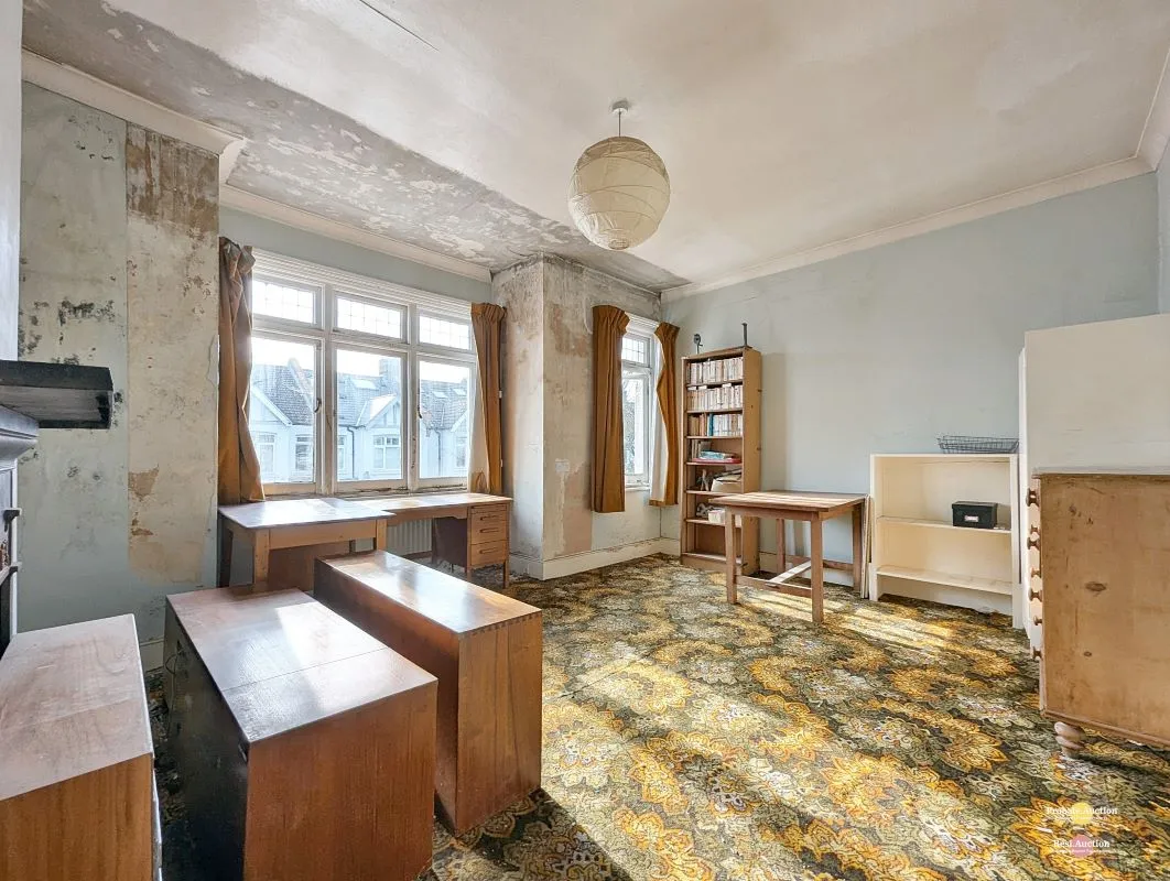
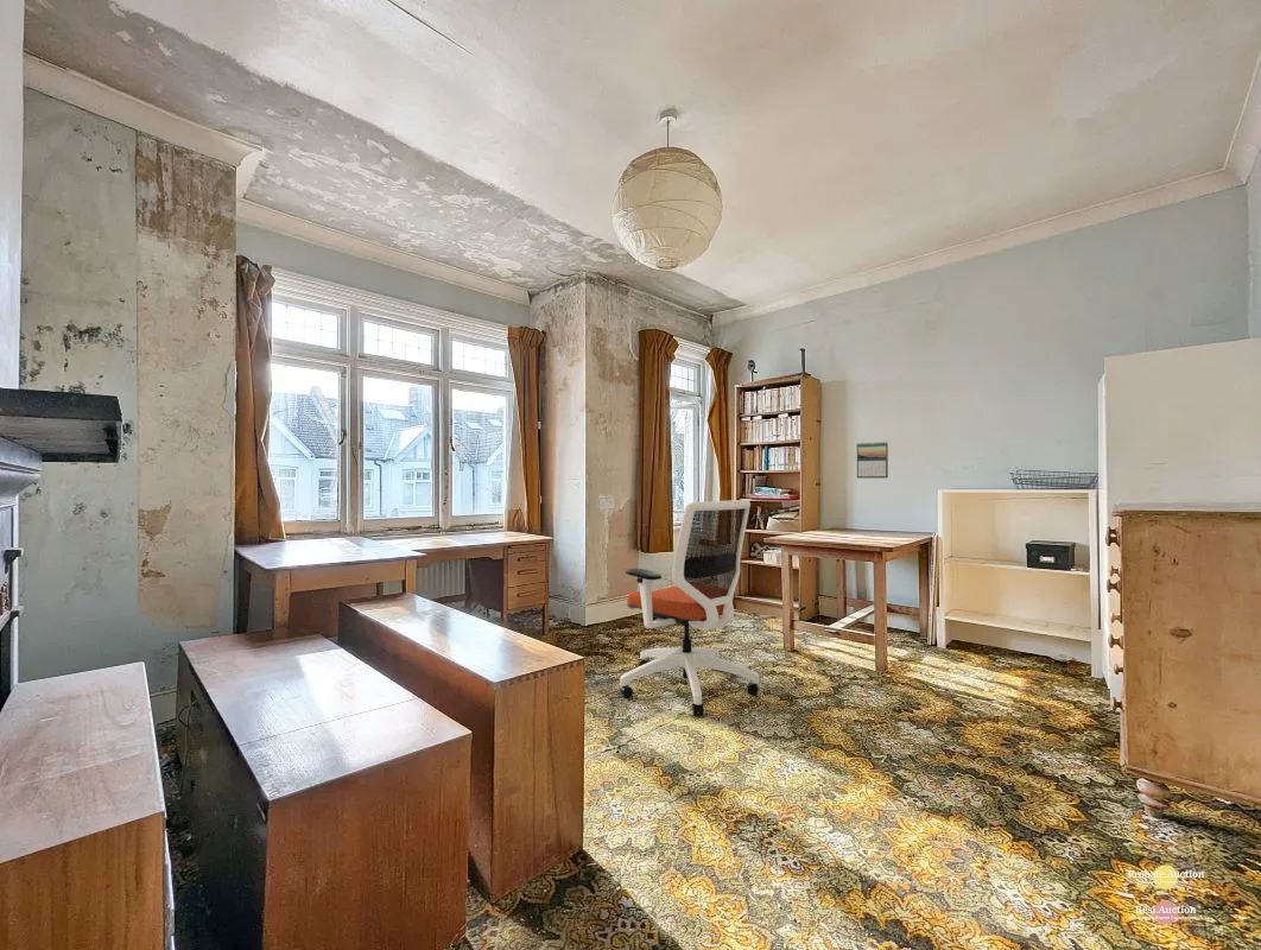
+ office chair [619,499,760,717]
+ calendar [856,441,889,480]
